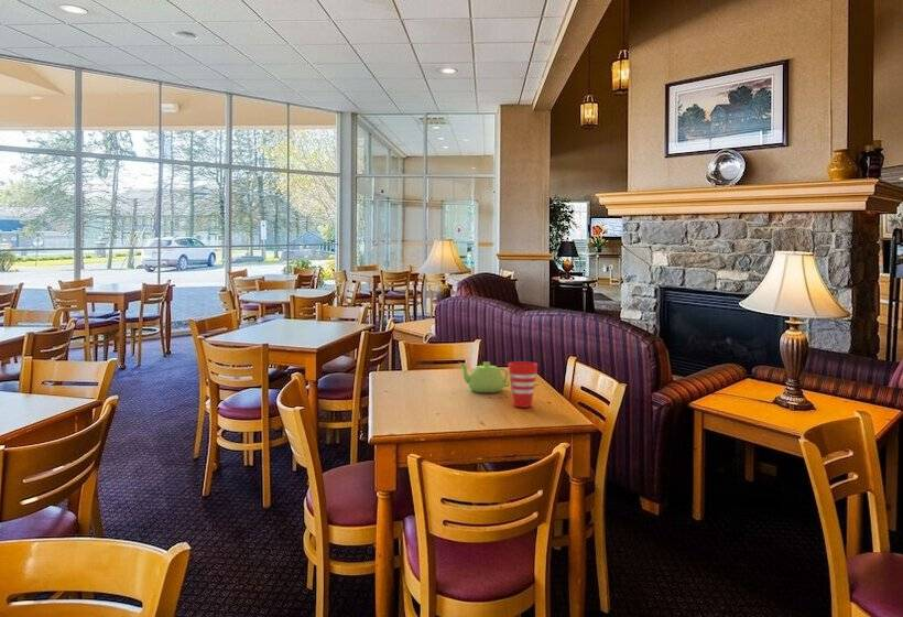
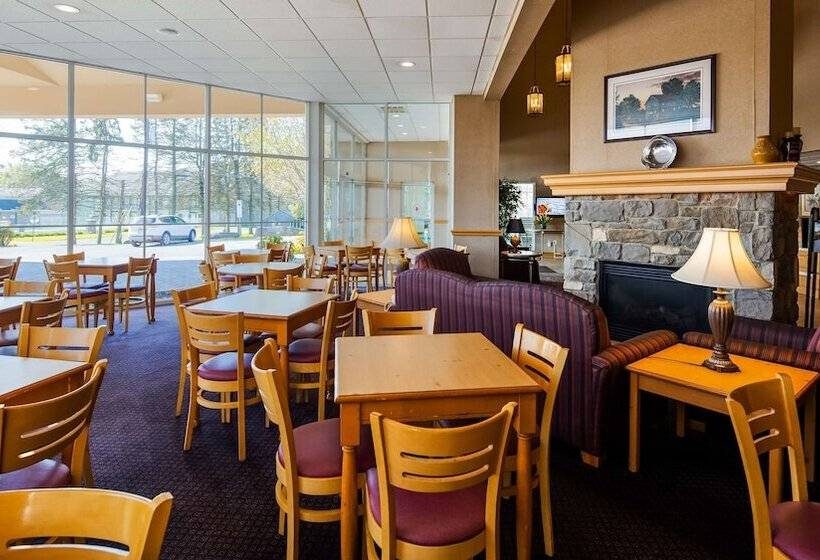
- teapot [458,361,511,393]
- cup [508,360,538,409]
